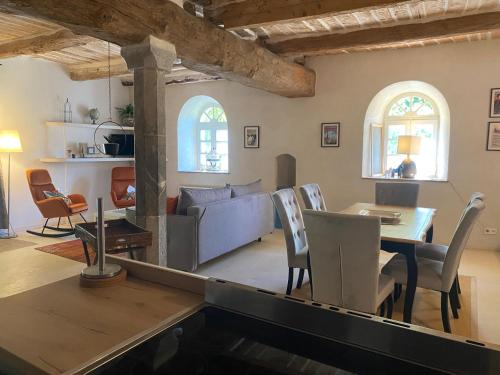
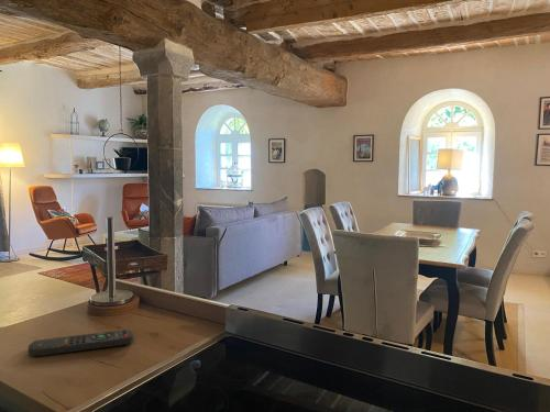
+ remote control [28,329,134,358]
